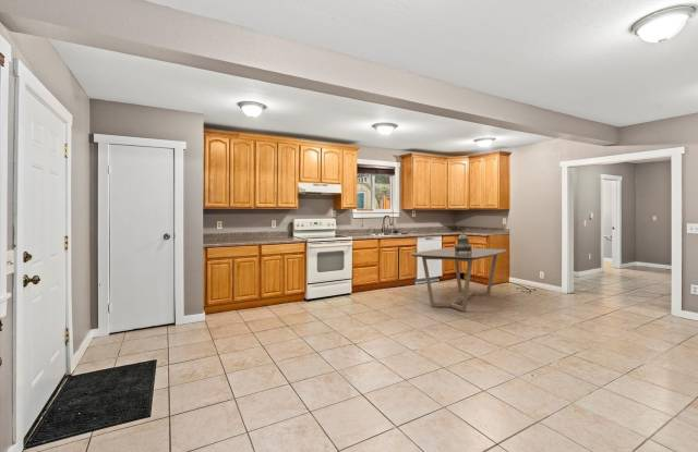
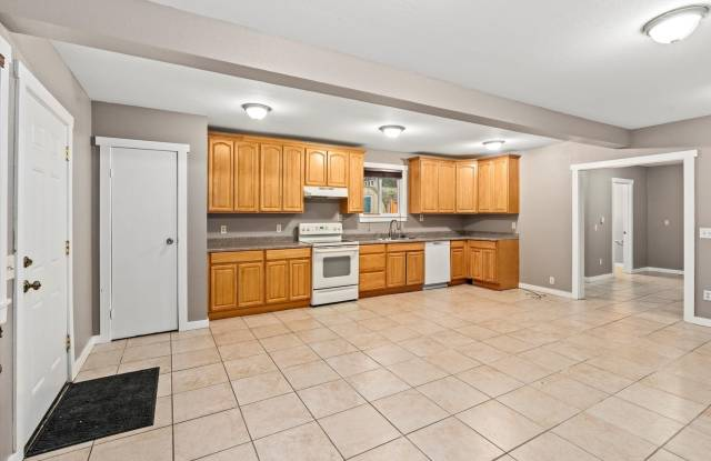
- decorative urn [454,230,472,254]
- dining table [409,246,507,313]
